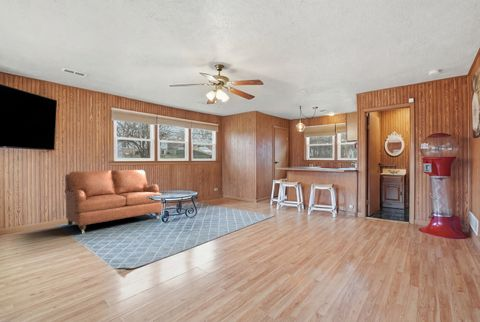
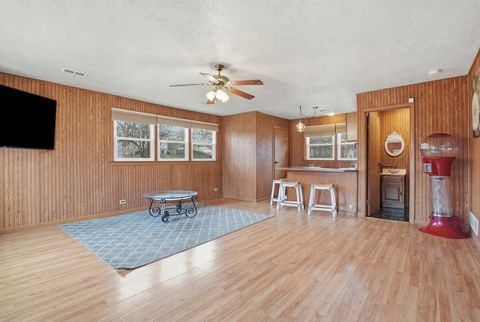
- sofa [63,169,163,234]
